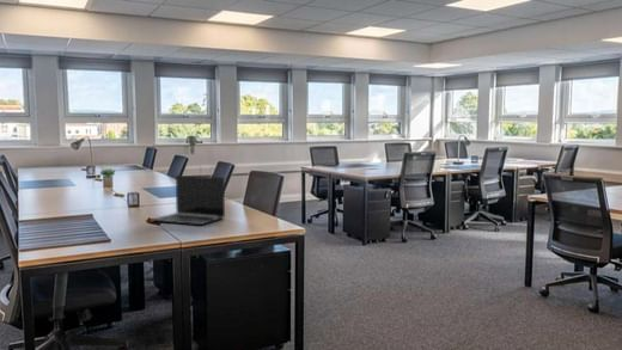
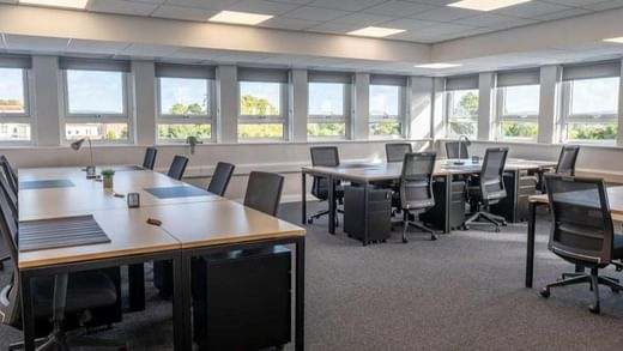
- laptop [150,174,226,226]
